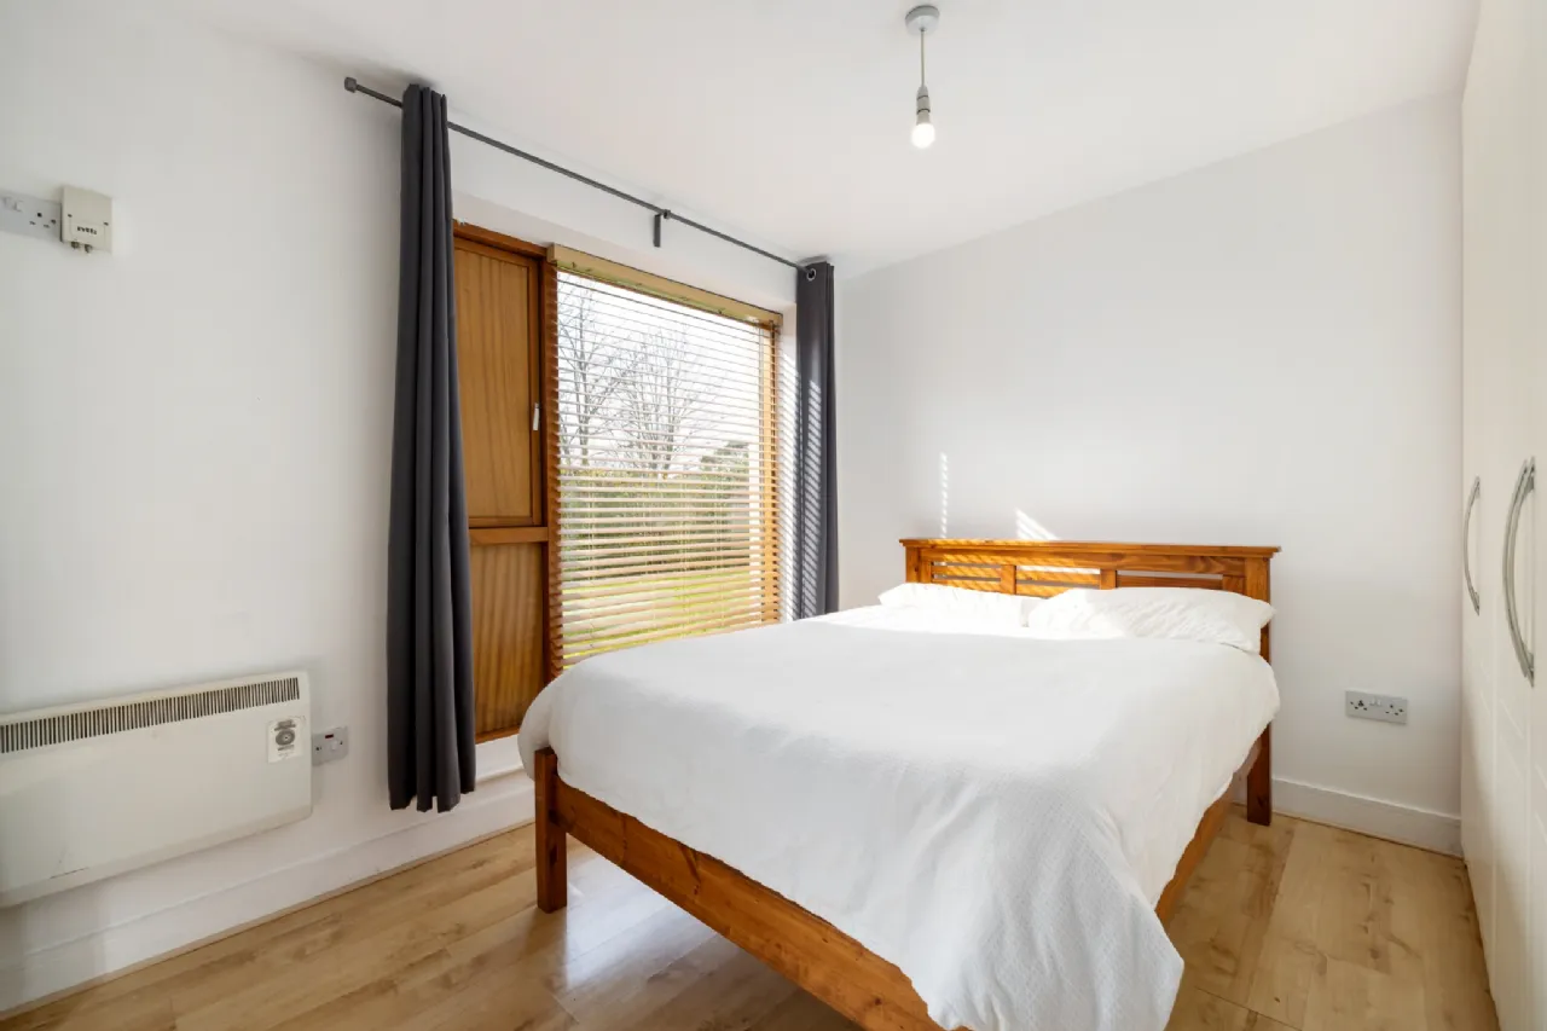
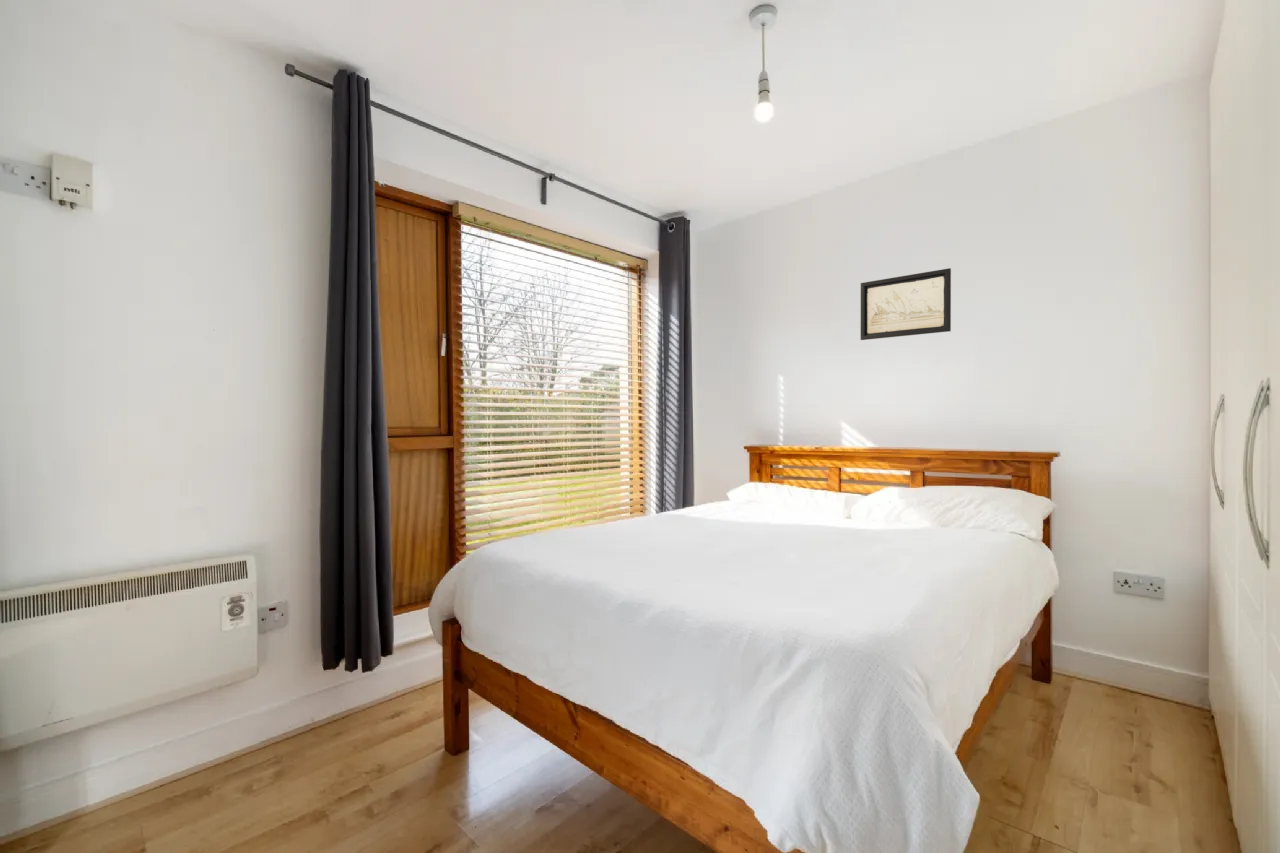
+ wall art [860,267,952,341]
